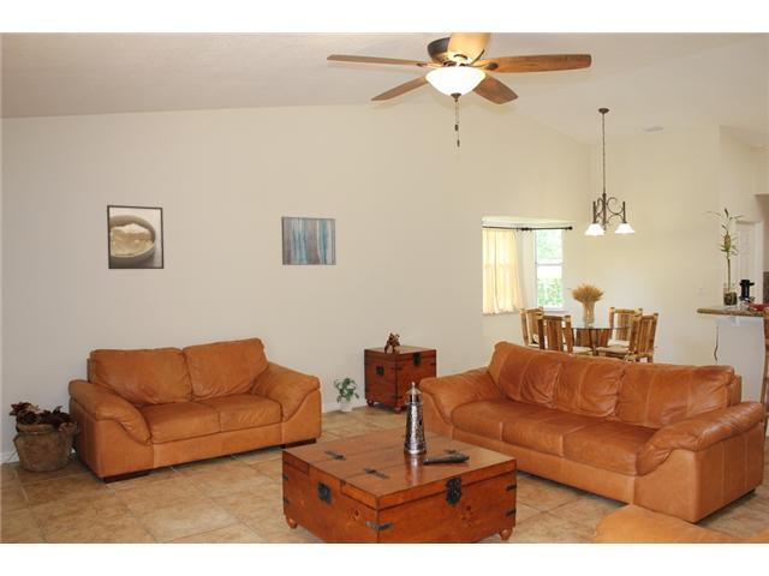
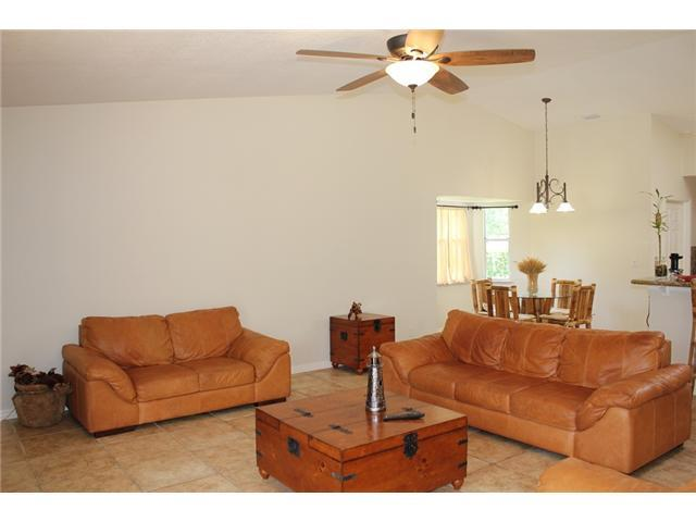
- wall art [280,216,336,266]
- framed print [106,204,166,270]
- potted plant [333,377,360,413]
